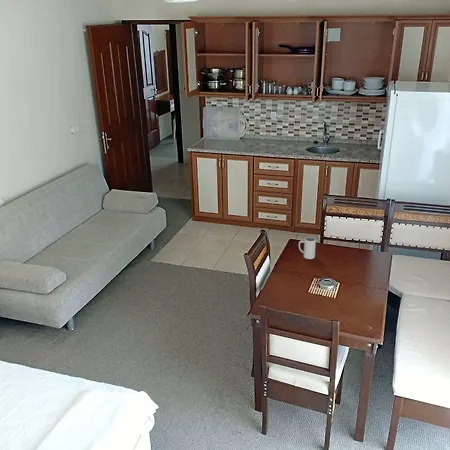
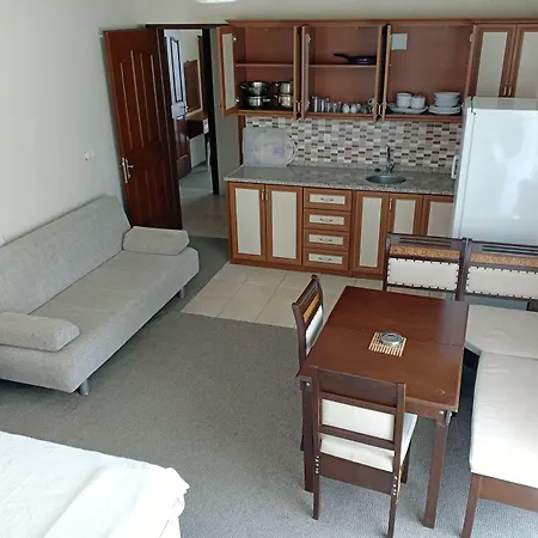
- mug [298,236,317,260]
